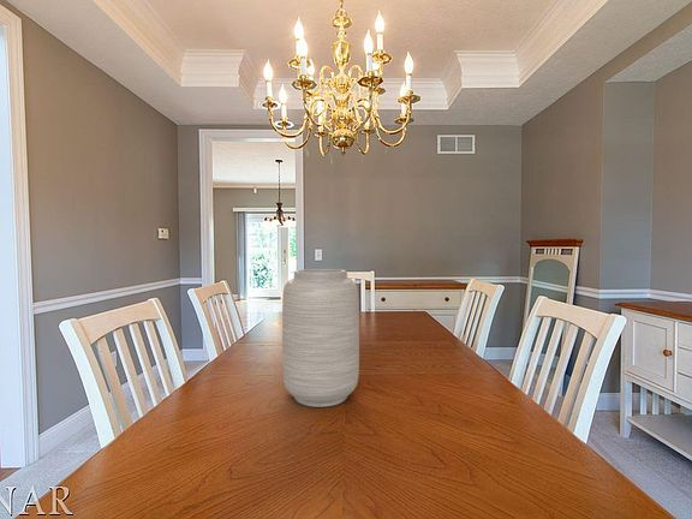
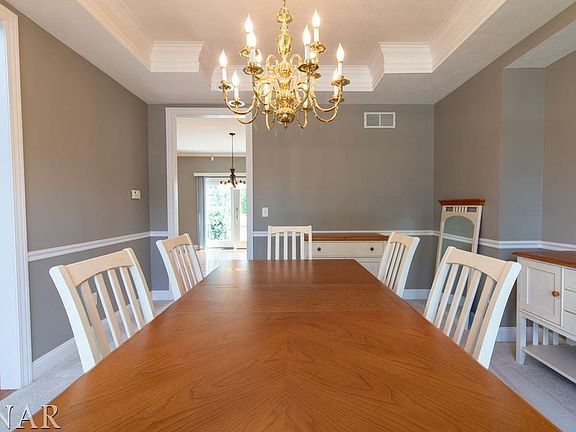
- vase [281,268,360,408]
